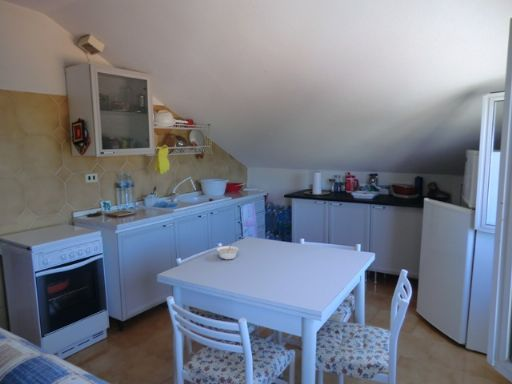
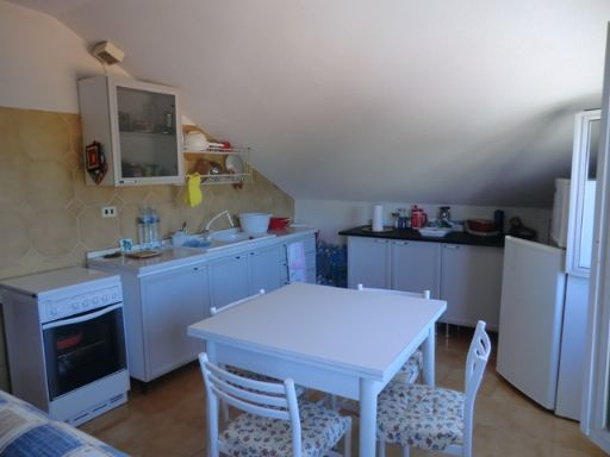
- legume [216,242,240,260]
